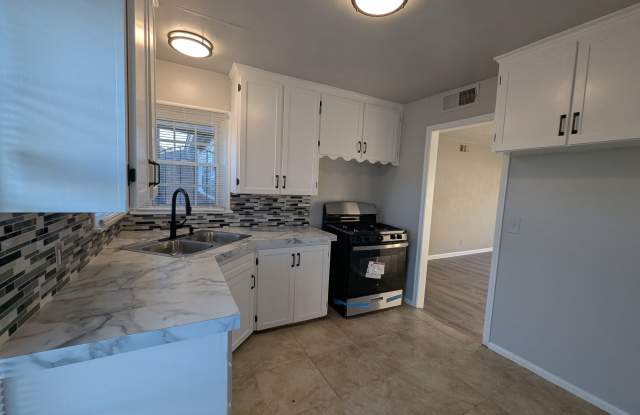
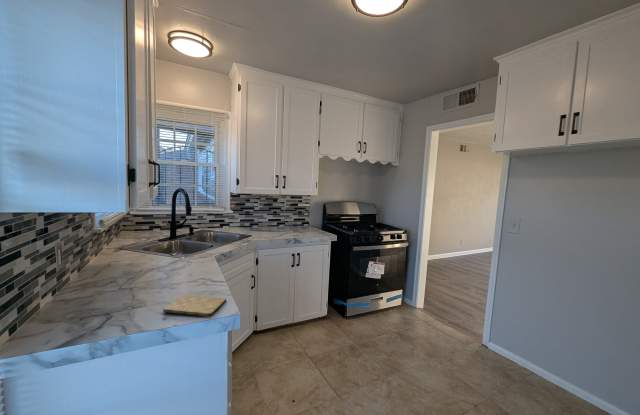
+ cutting board [162,294,227,317]
